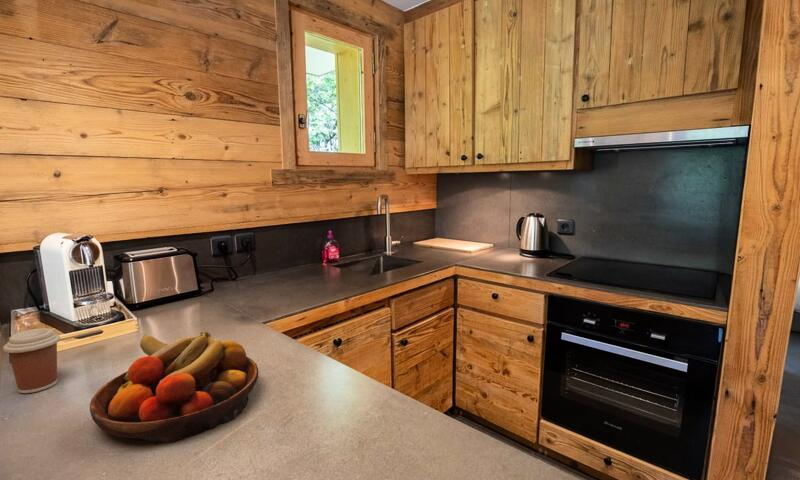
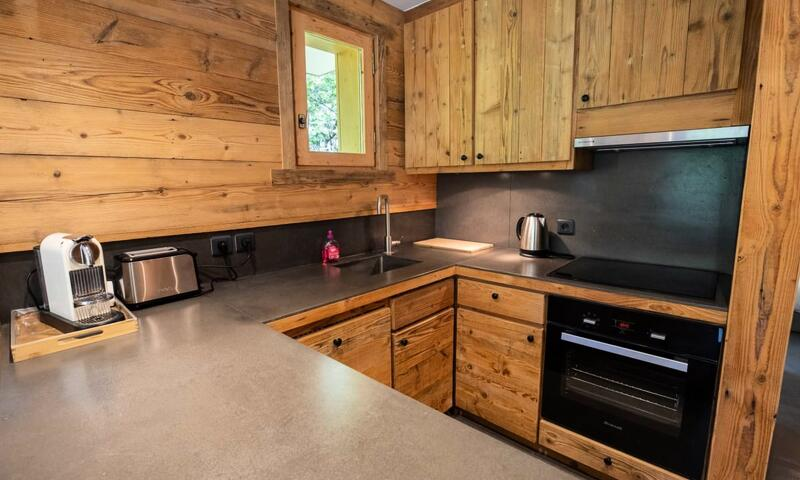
- coffee cup [2,327,61,394]
- fruit bowl [89,330,259,444]
